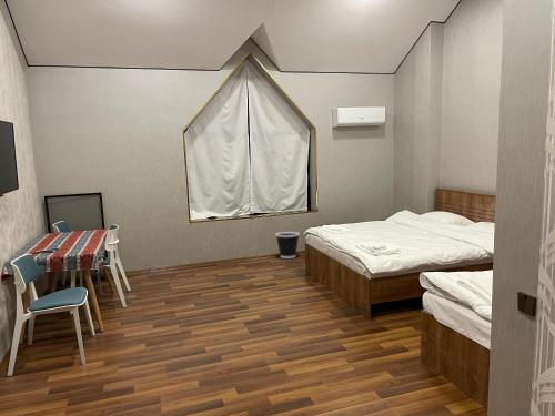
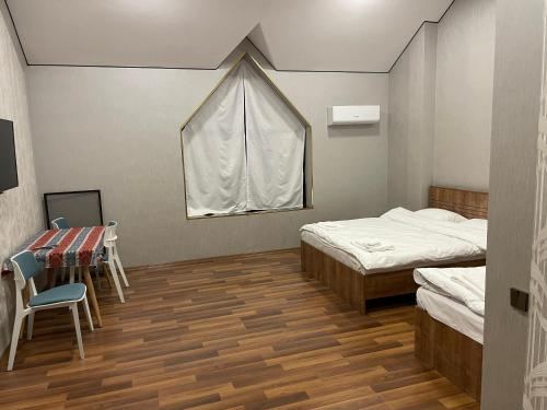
- wastebasket [274,231,301,260]
